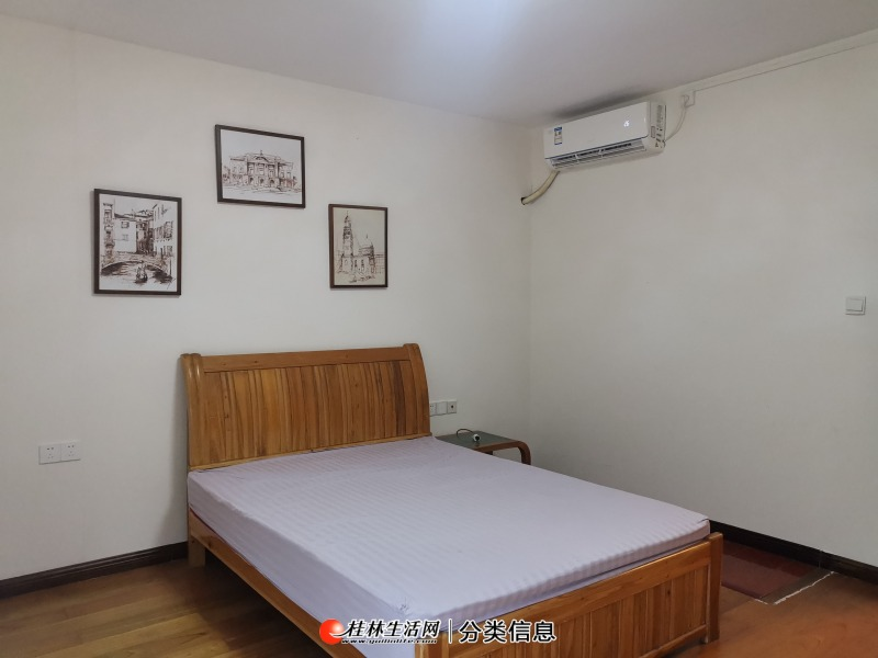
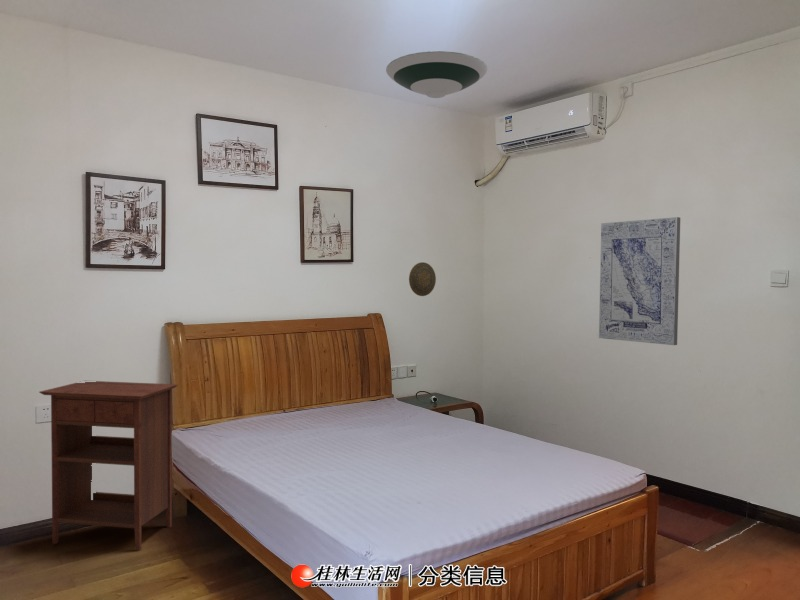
+ nightstand [38,380,179,552]
+ decorative plate [408,261,437,297]
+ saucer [385,50,488,99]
+ wall art [598,216,681,346]
